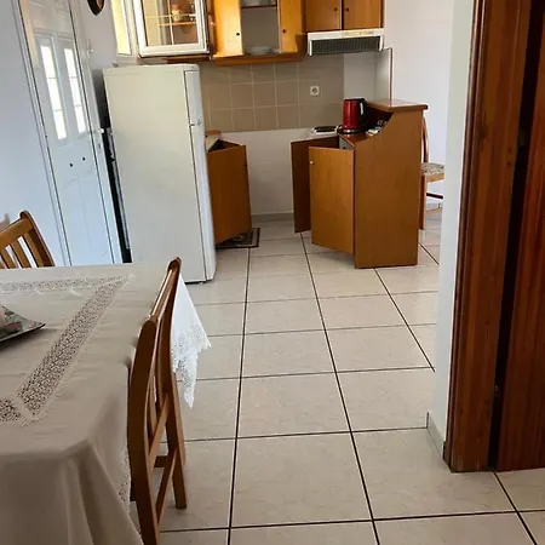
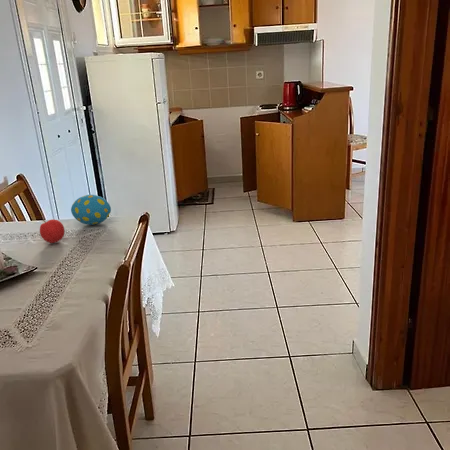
+ decorative egg [70,194,112,226]
+ fruit [39,218,66,244]
